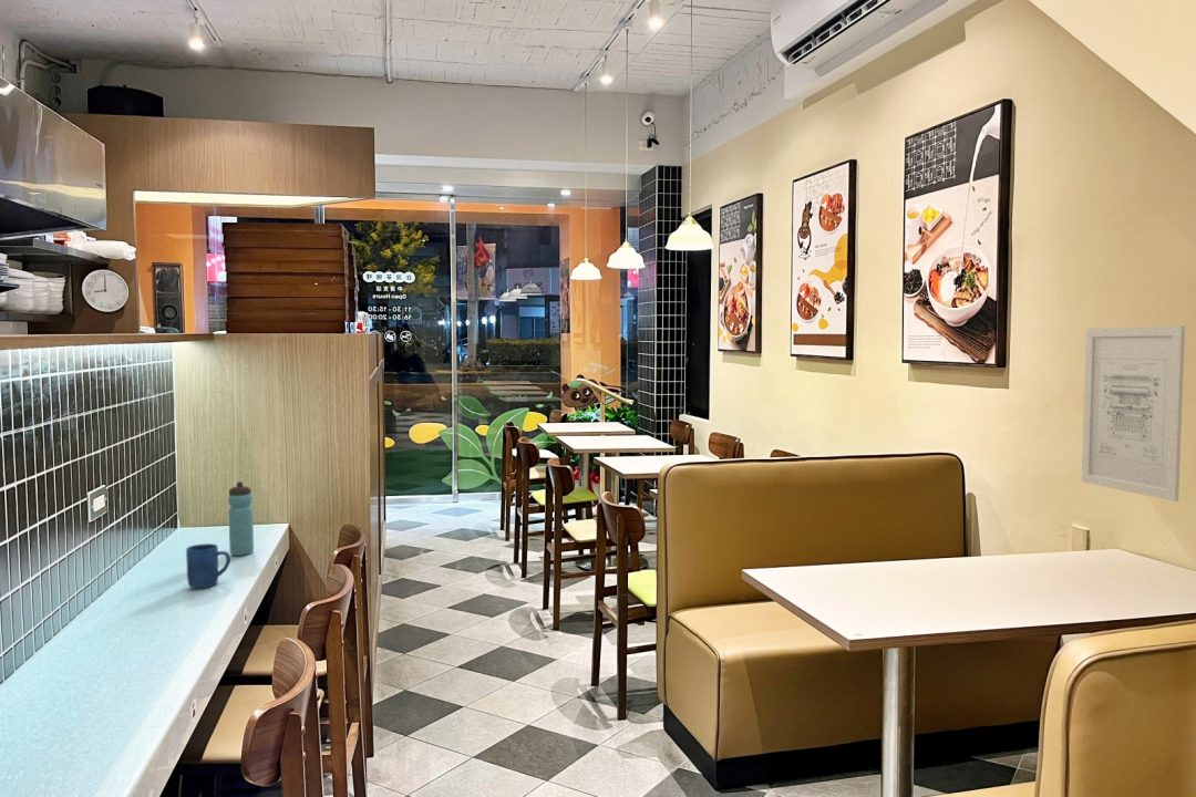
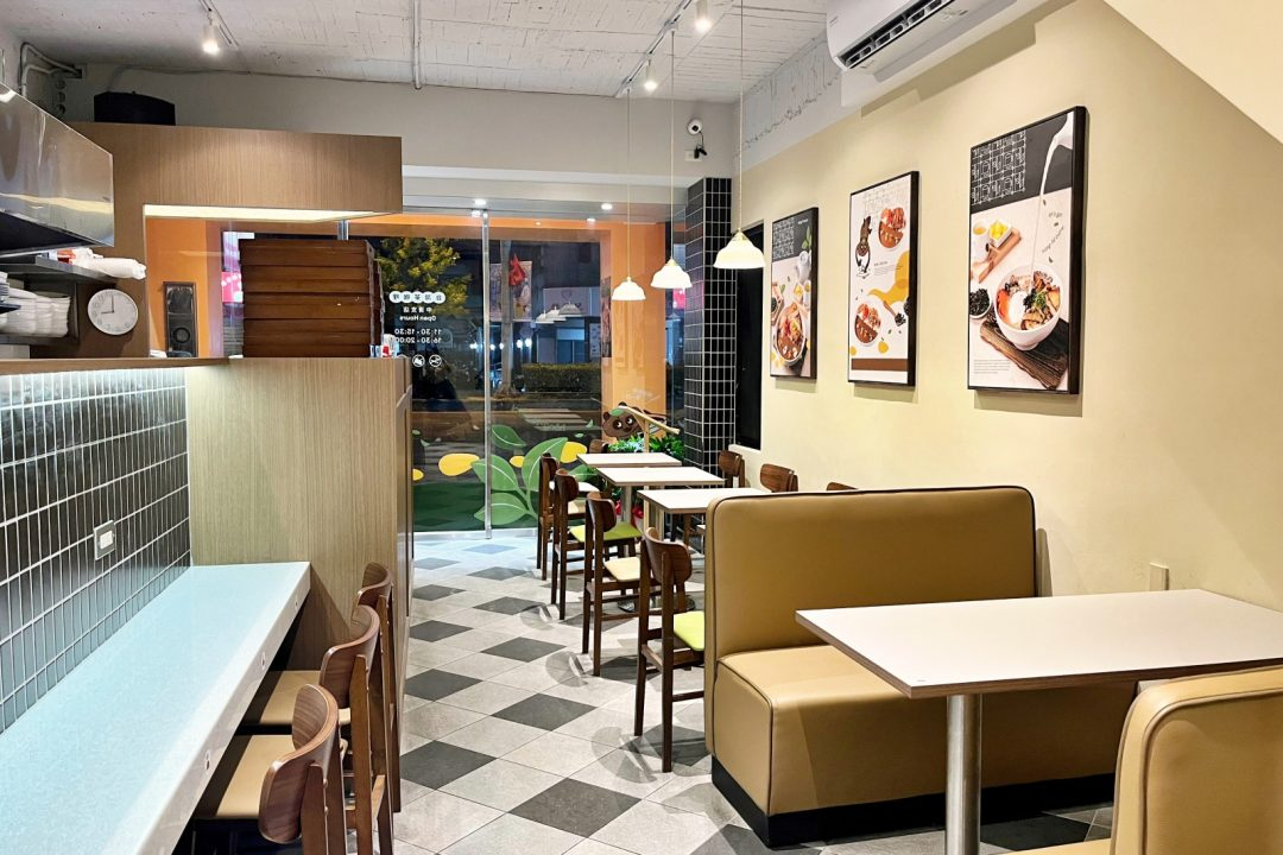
- mug [185,542,231,589]
- wall art [1081,324,1186,503]
- water bottle [227,480,255,557]
